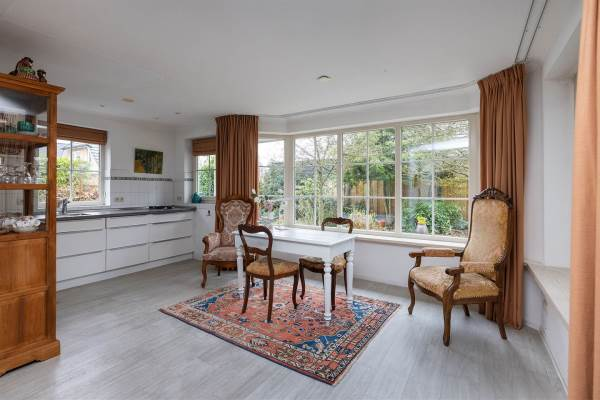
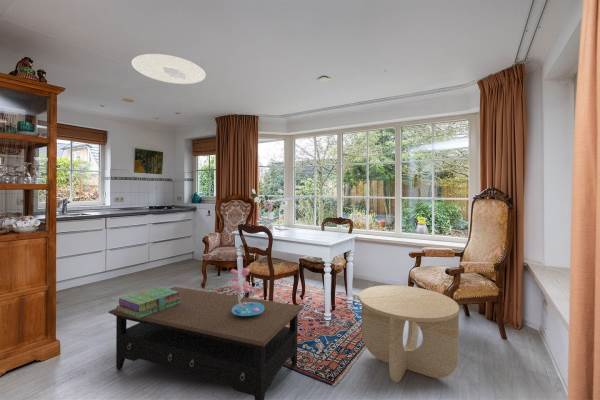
+ coffee table [107,286,305,400]
+ stack of books [116,286,181,319]
+ side table [358,284,460,383]
+ decorative tree [229,267,264,316]
+ ceiling light [131,53,207,85]
